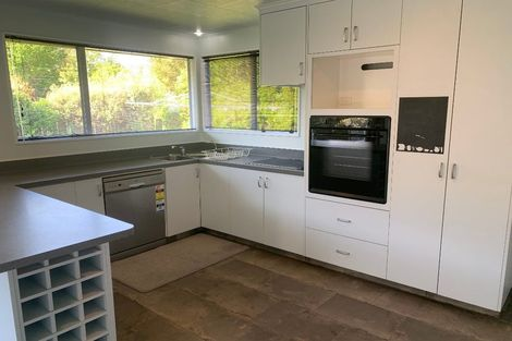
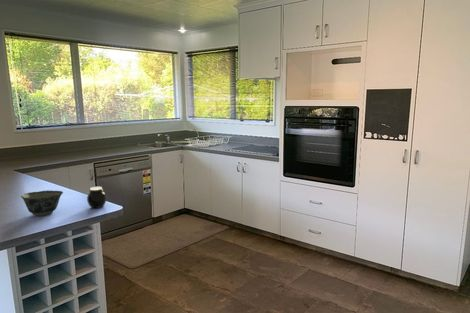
+ jar [86,186,107,209]
+ bowl [20,189,64,217]
